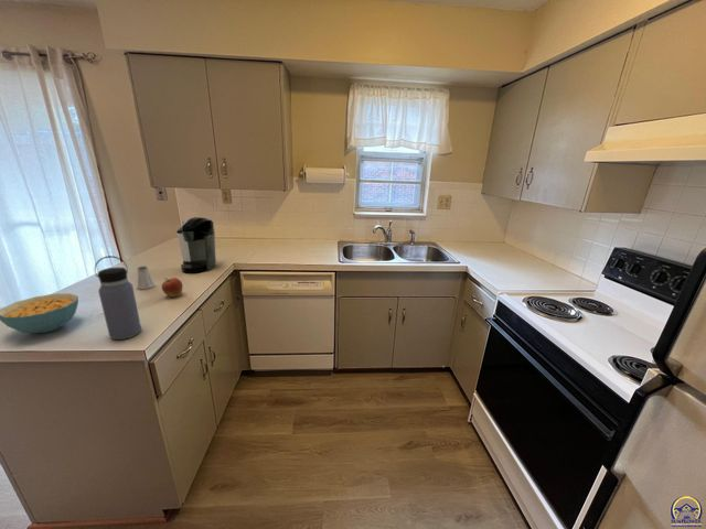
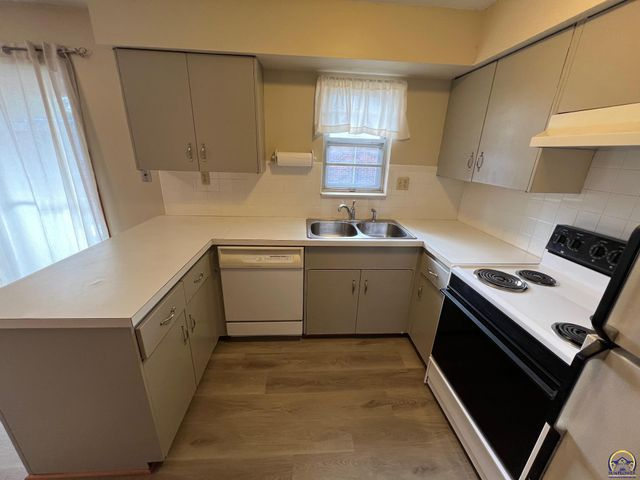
- cereal bowl [0,292,79,334]
- coffee maker [175,216,217,274]
- water bottle [94,255,142,341]
- apple [161,277,183,298]
- saltshaker [136,266,156,291]
